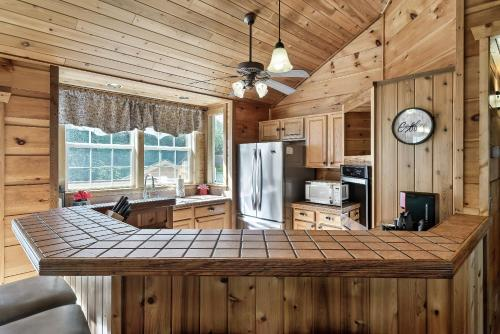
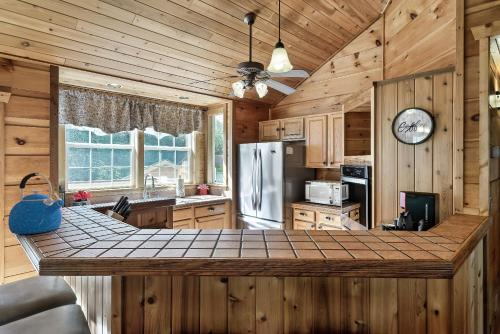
+ kettle [7,172,65,235]
